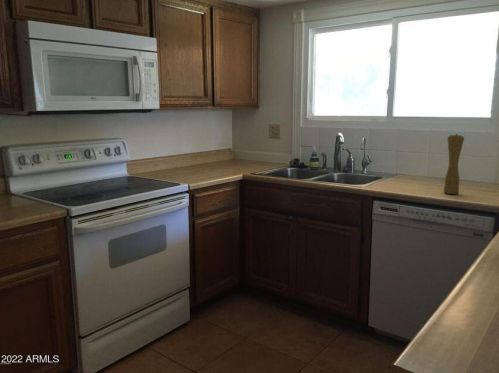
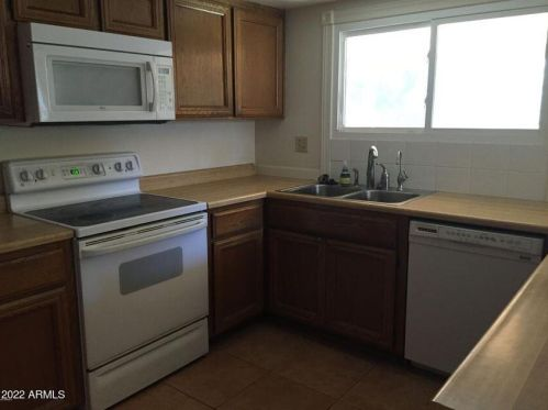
- pepper mill [443,133,465,195]
